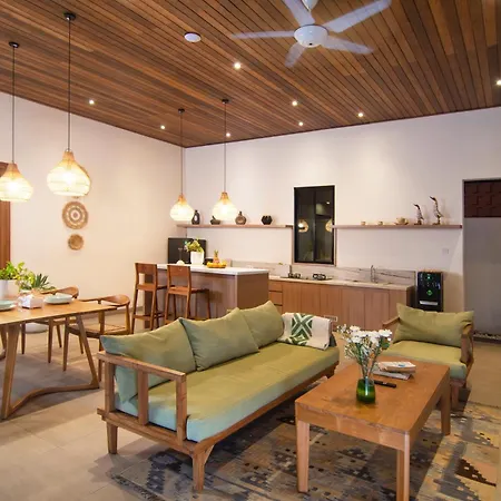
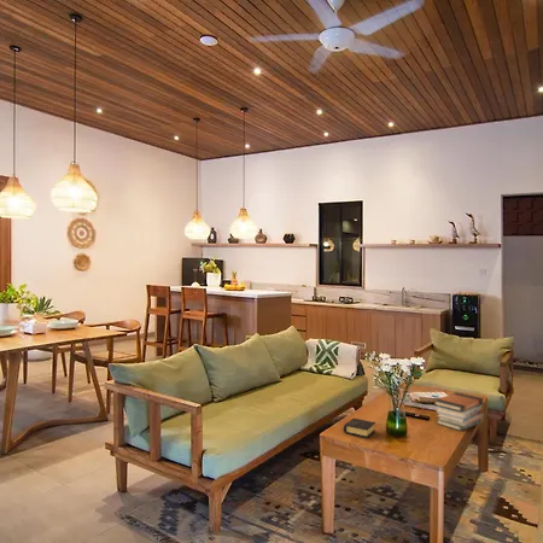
+ book stack [433,391,486,432]
+ book [343,418,376,439]
